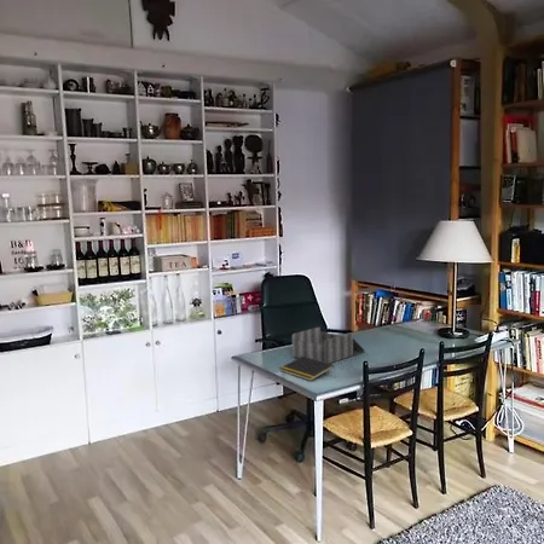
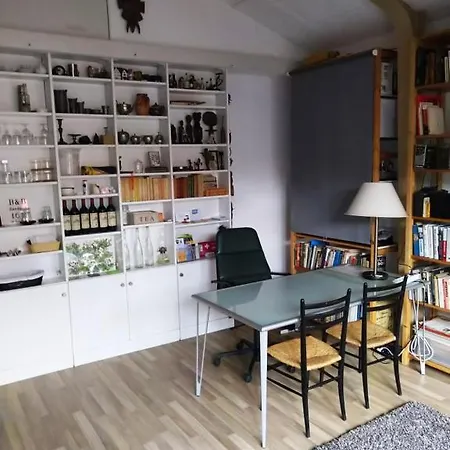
- desk organizer [291,326,366,364]
- notepad [278,357,335,382]
